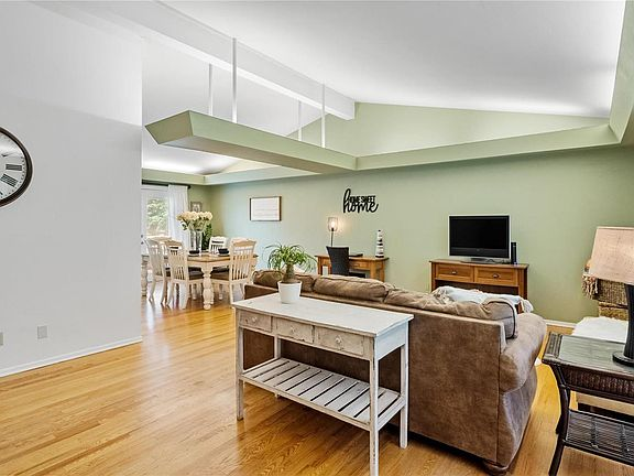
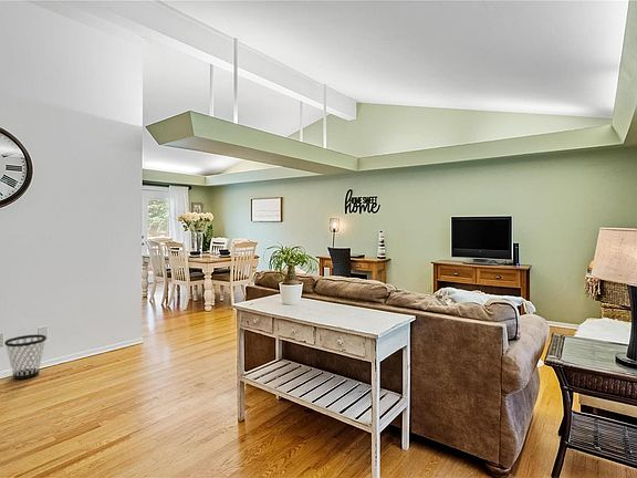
+ wastebasket [3,333,48,381]
